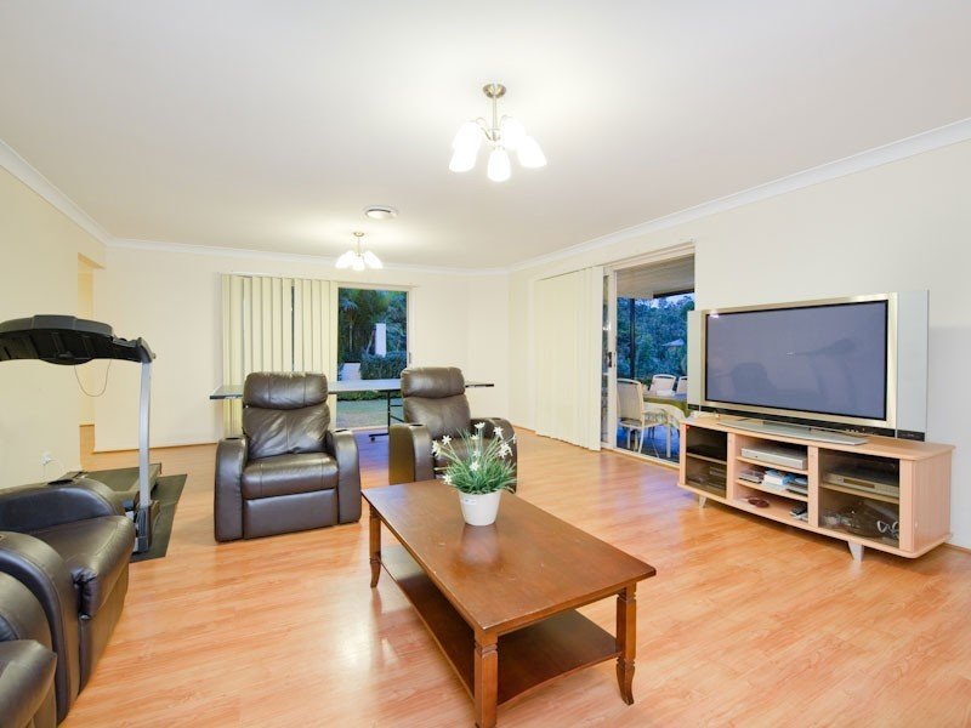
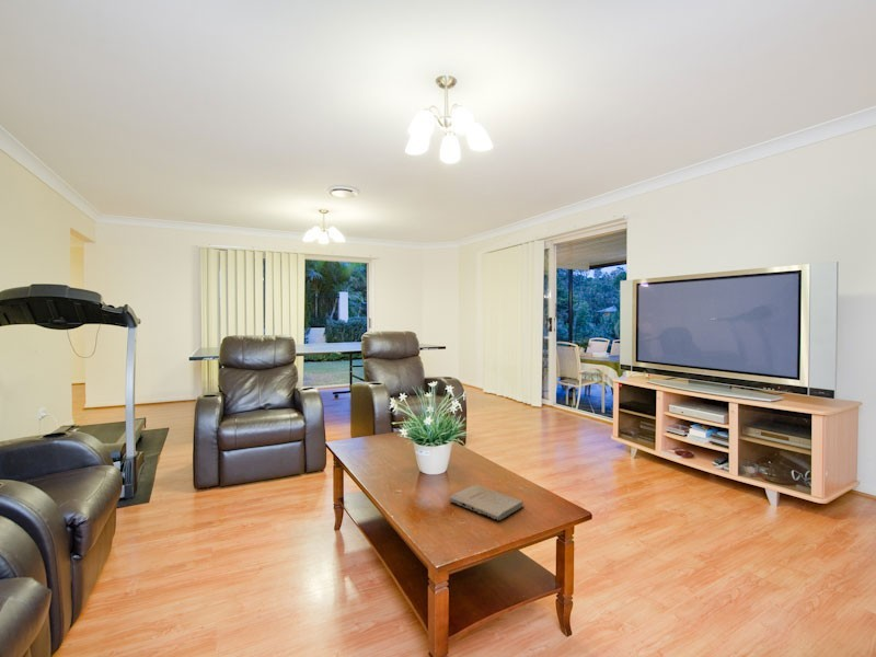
+ book [449,484,526,521]
